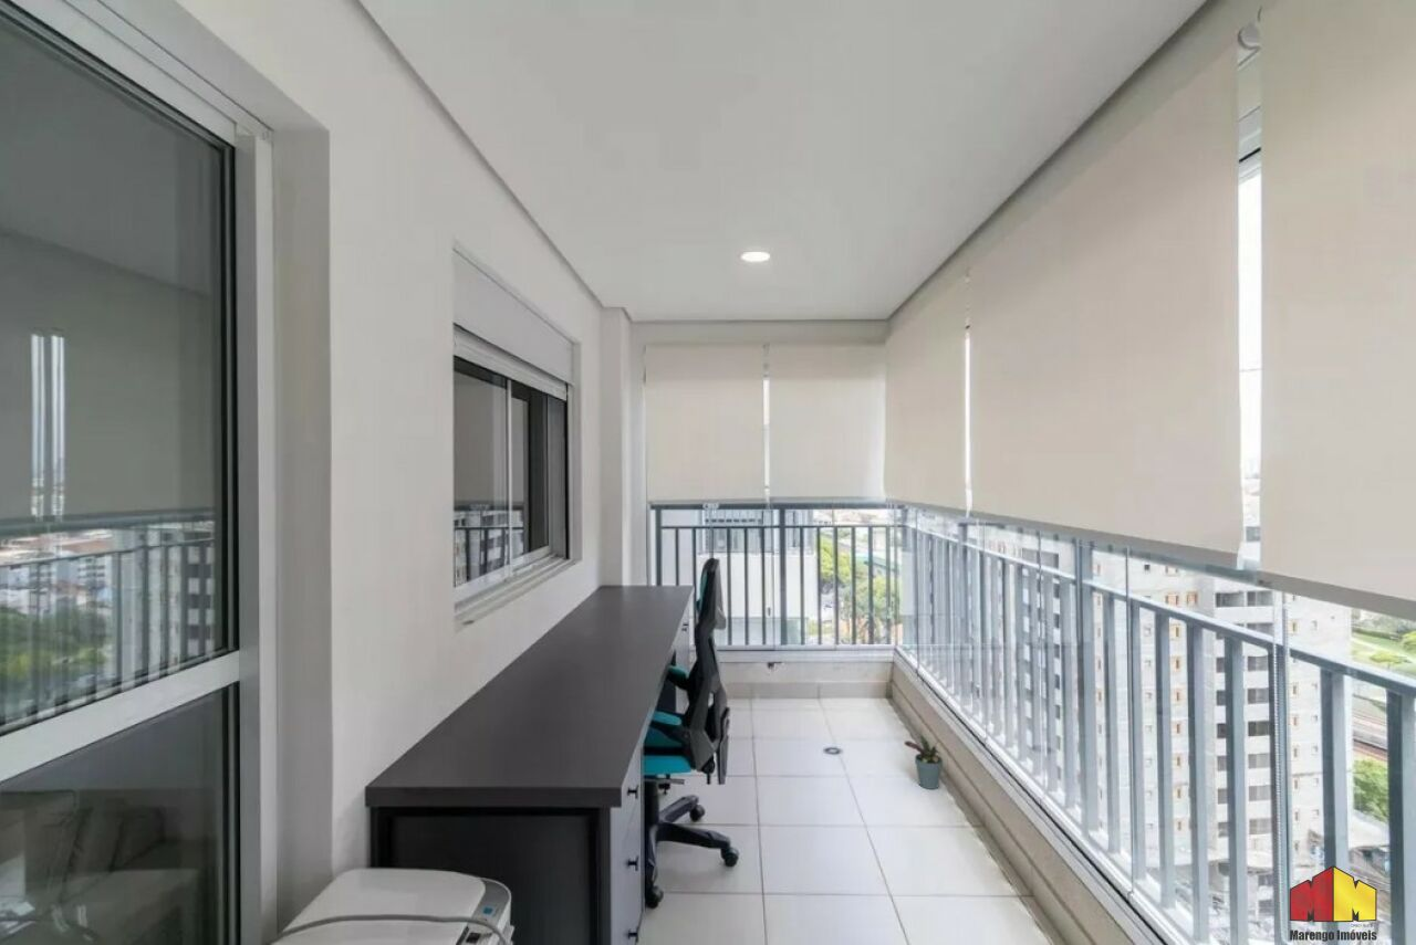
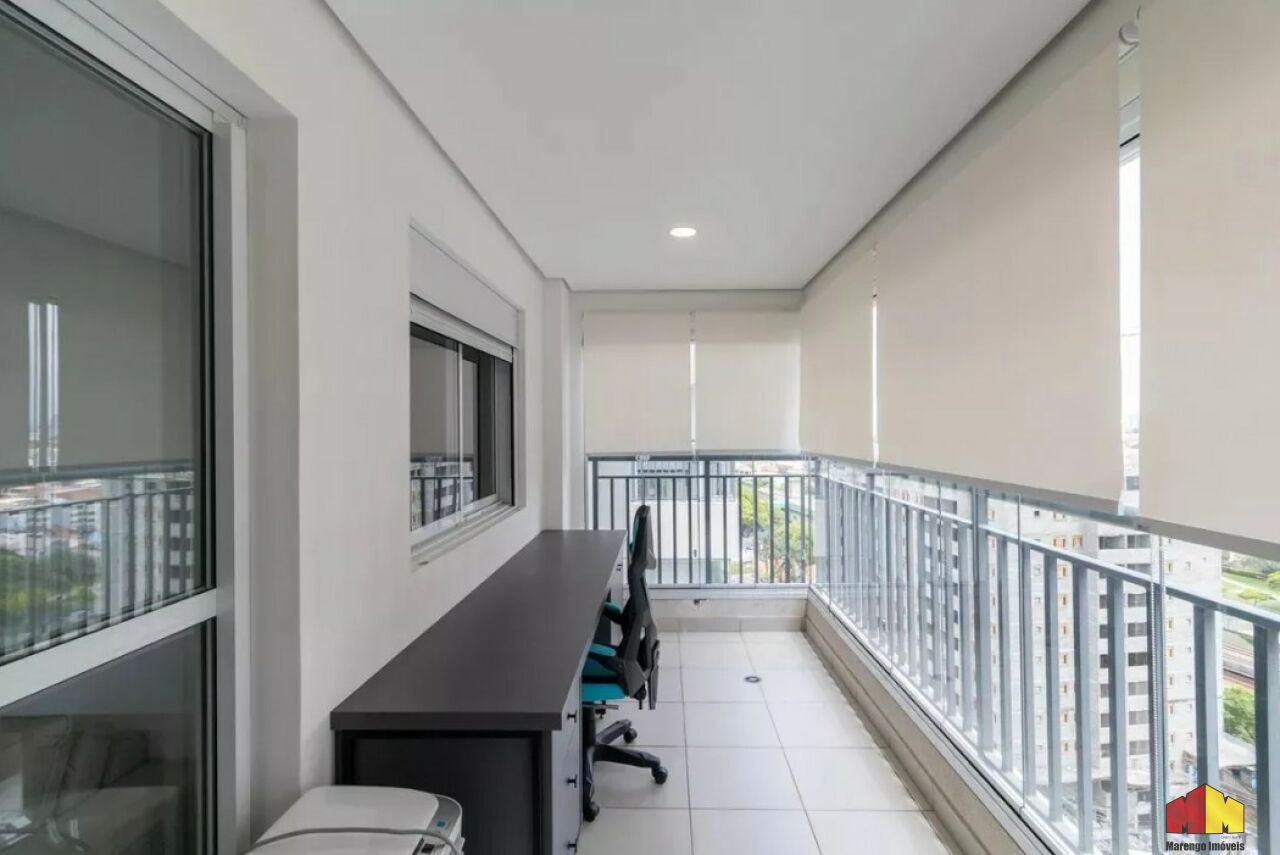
- potted plant [903,734,944,790]
